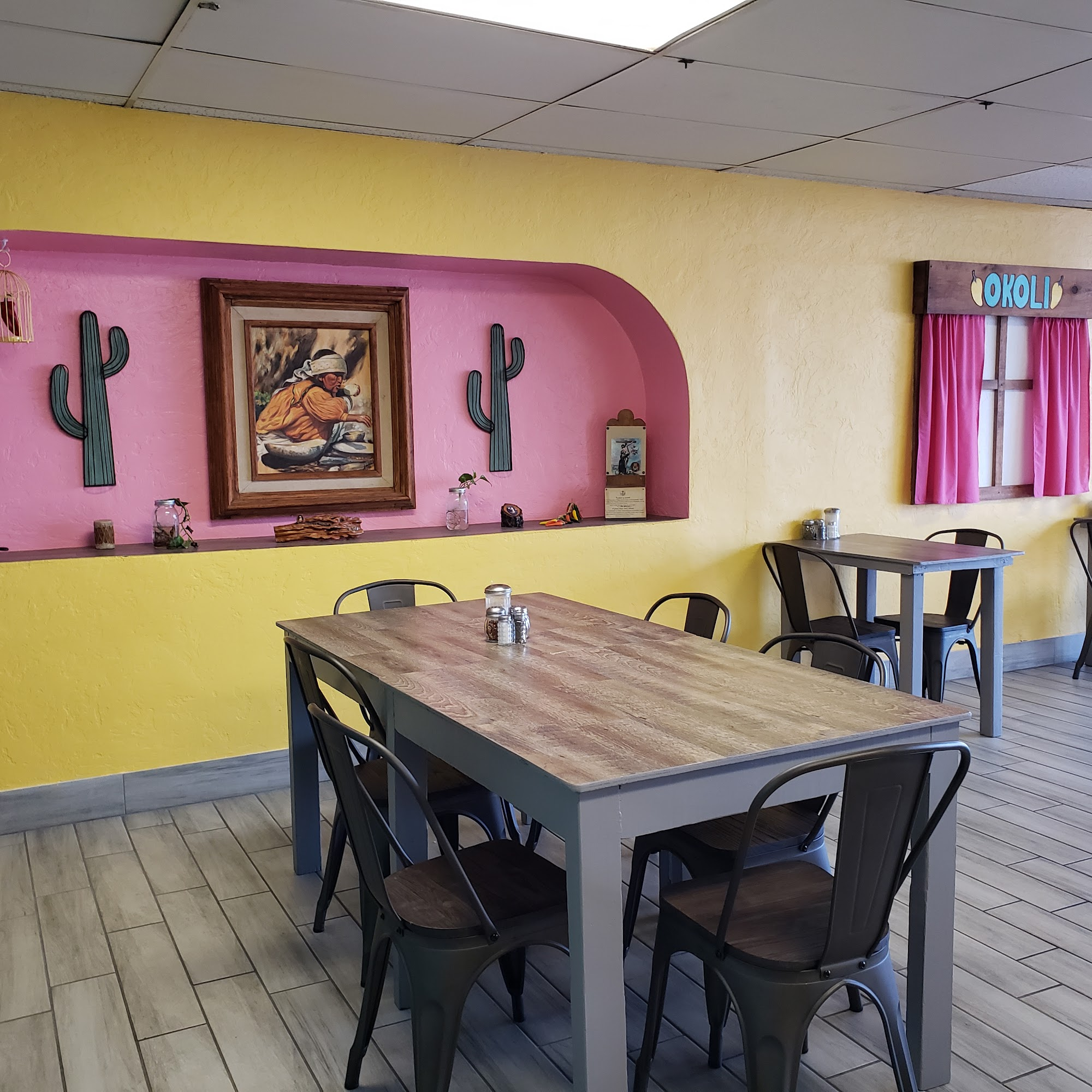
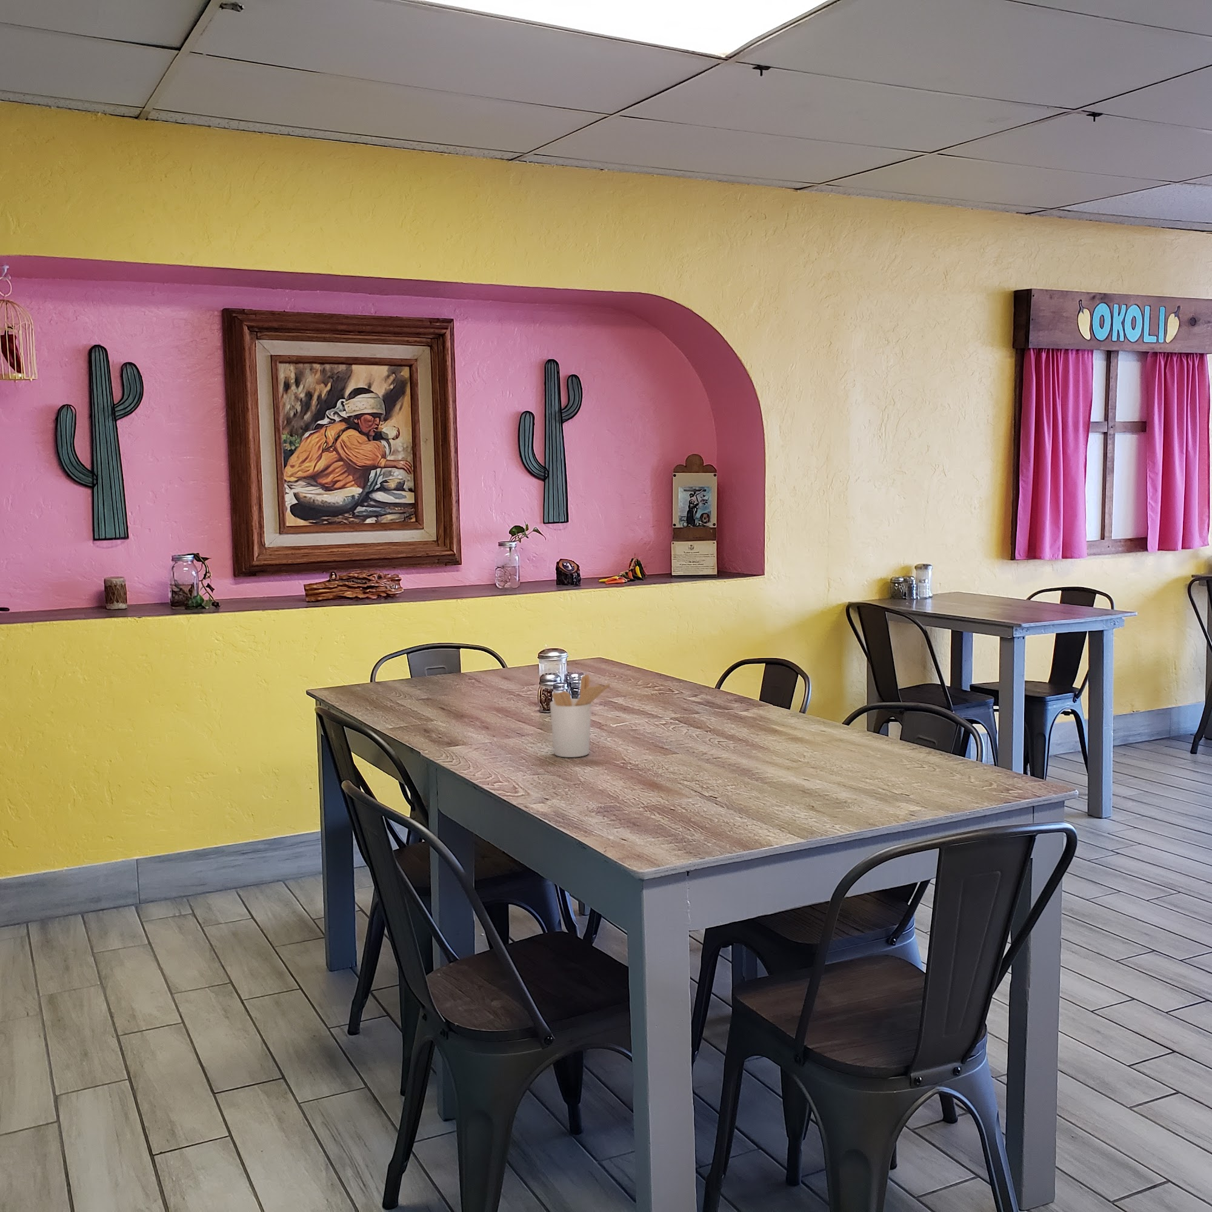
+ utensil holder [549,674,610,758]
